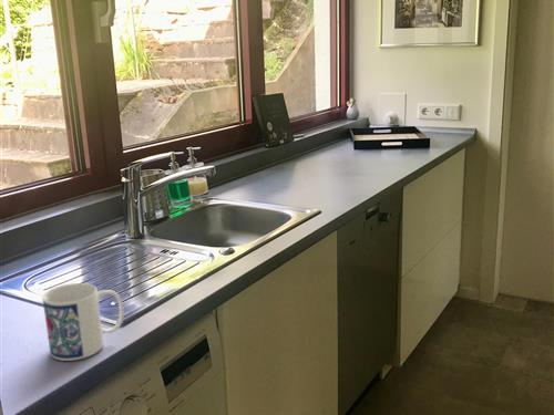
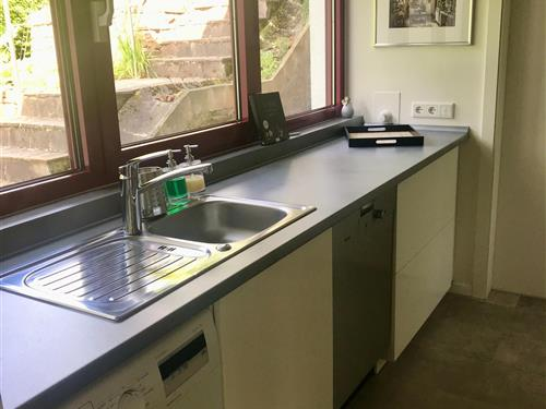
- mug [41,282,125,362]
